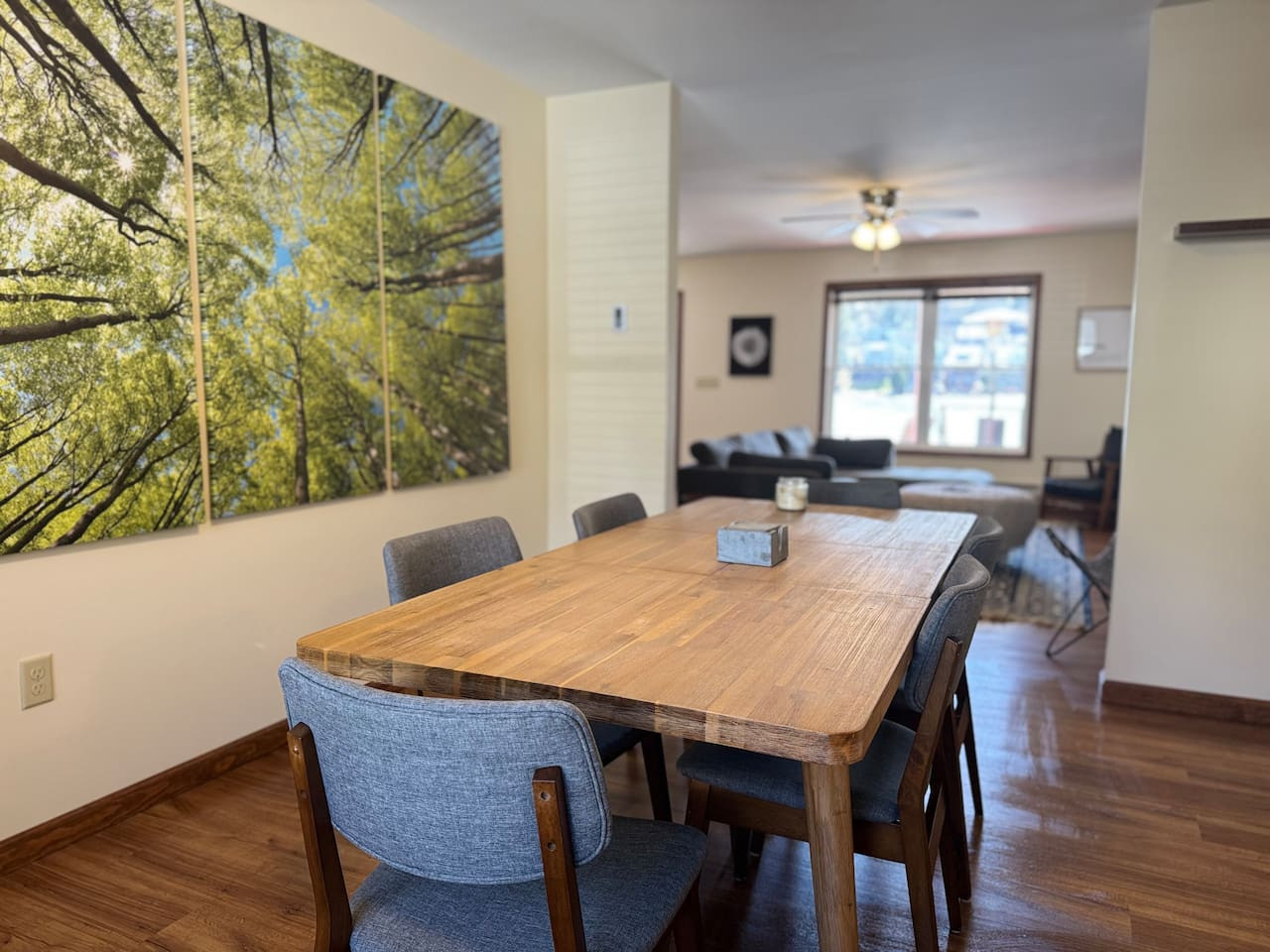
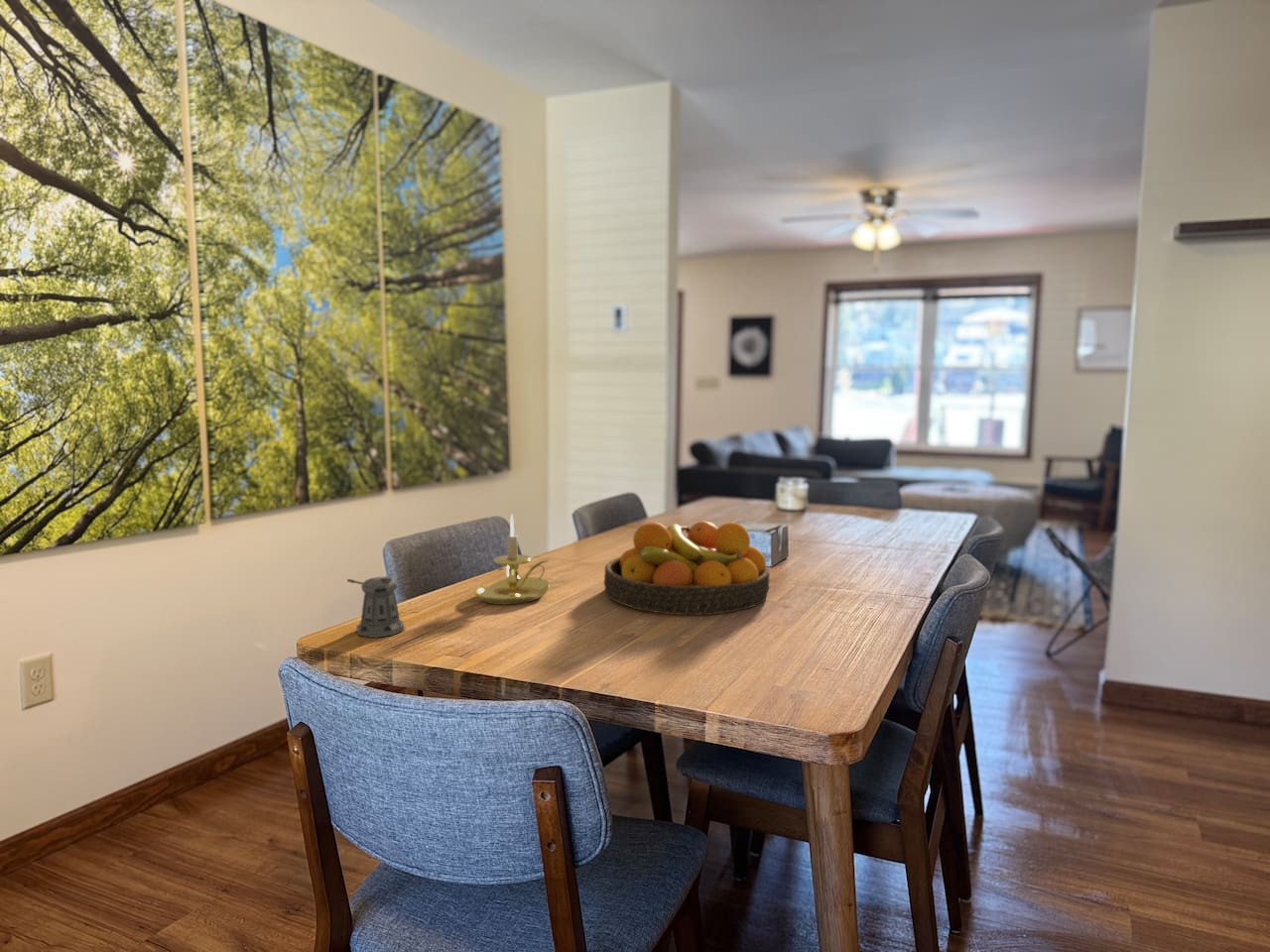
+ fruit bowl [603,521,771,616]
+ pepper shaker [346,575,405,639]
+ candle holder [473,513,551,606]
